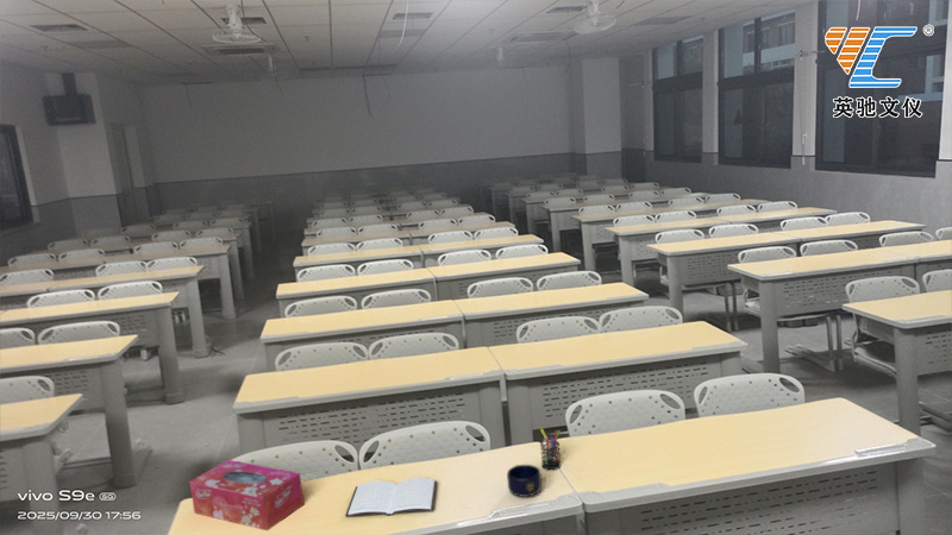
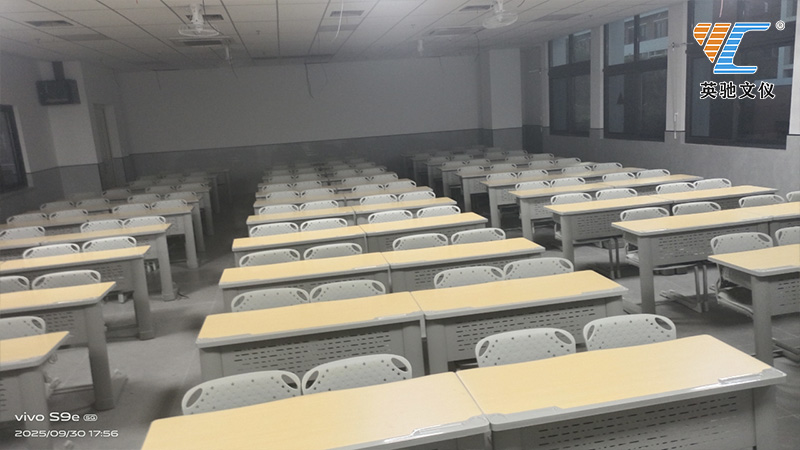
- pen holder [539,427,562,471]
- tissue box [188,459,305,531]
- book [344,477,438,517]
- mug [506,464,543,498]
